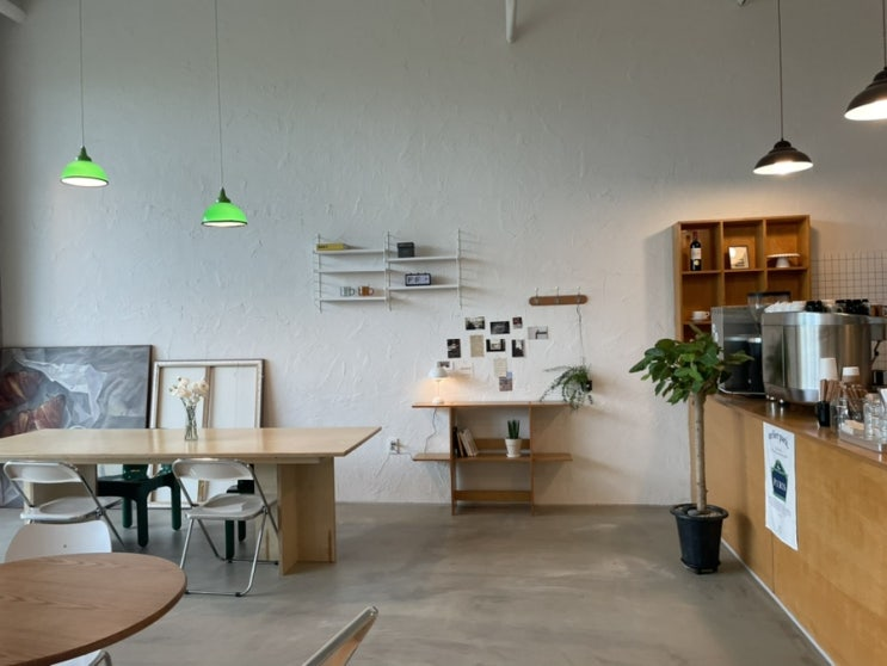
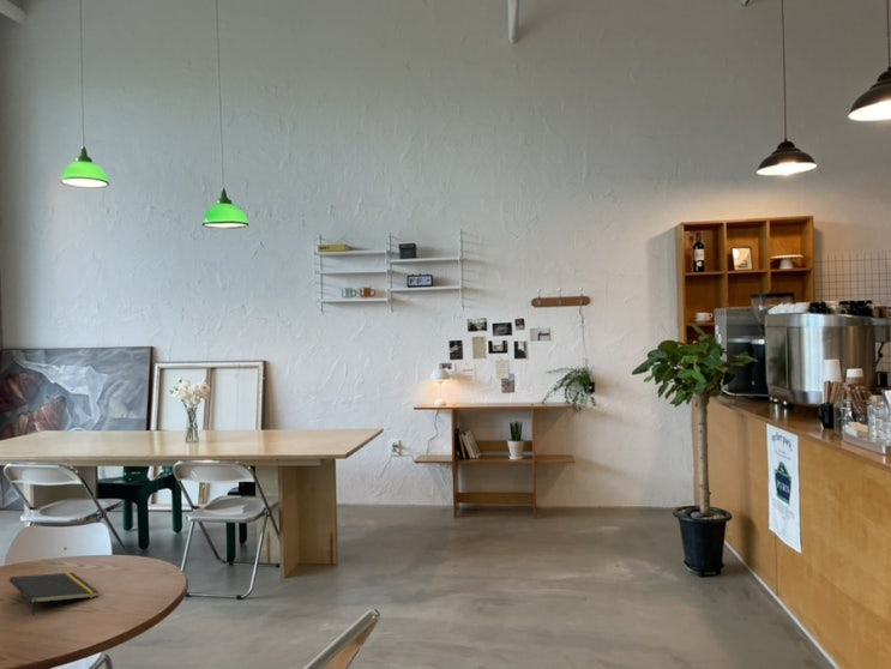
+ notepad [8,572,100,617]
